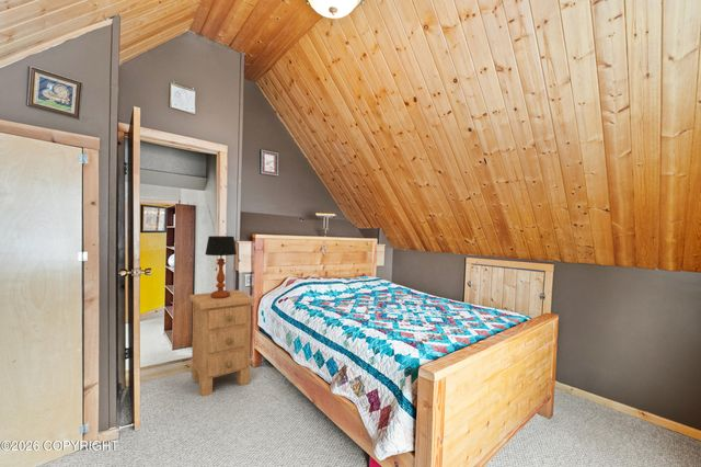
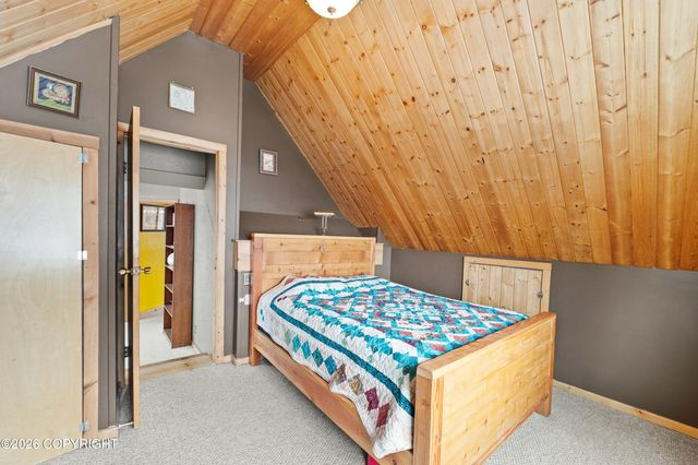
- nightstand [188,289,256,398]
- table lamp [204,235,238,298]
